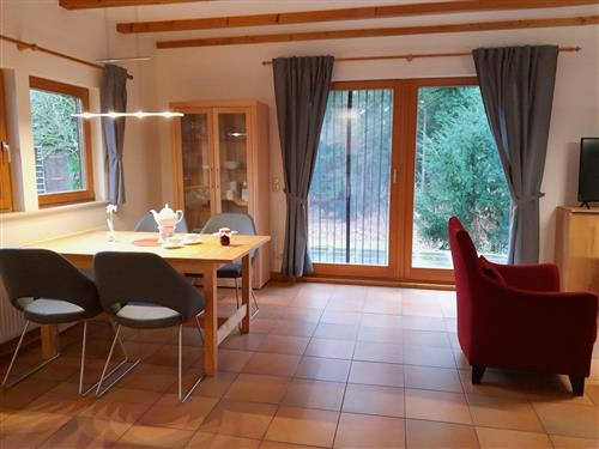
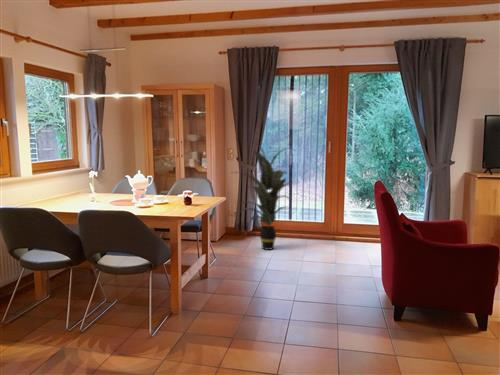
+ indoor plant [228,141,296,251]
